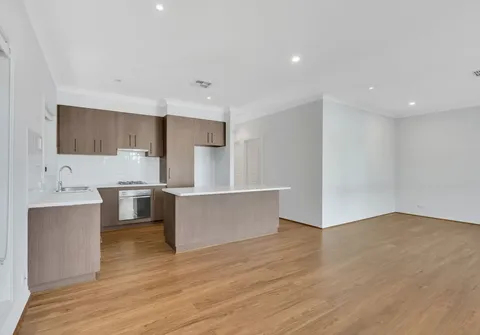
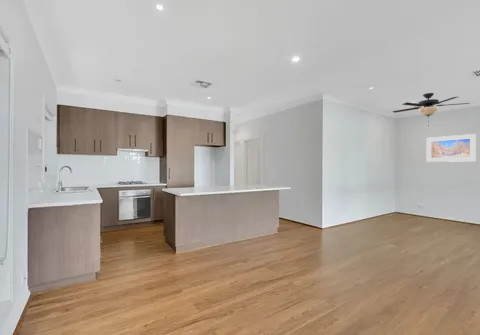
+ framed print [426,133,477,163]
+ ceiling fan [392,92,470,127]
